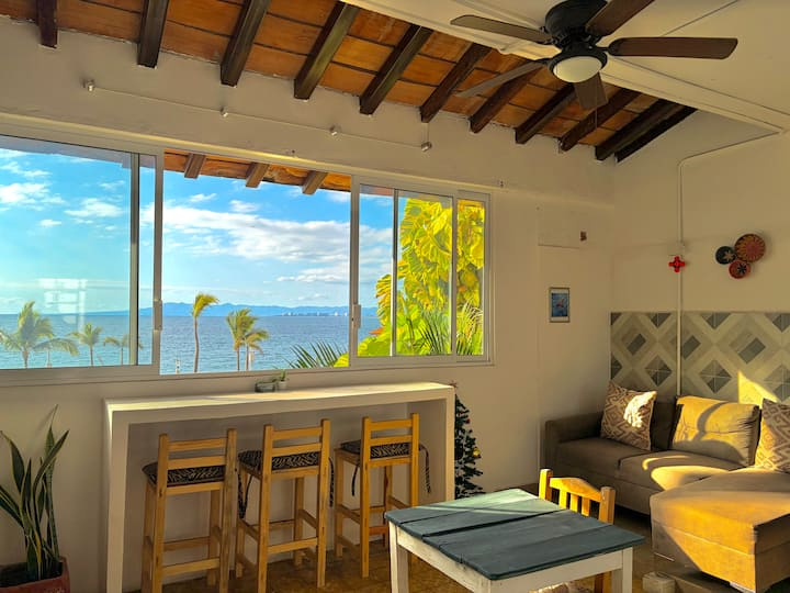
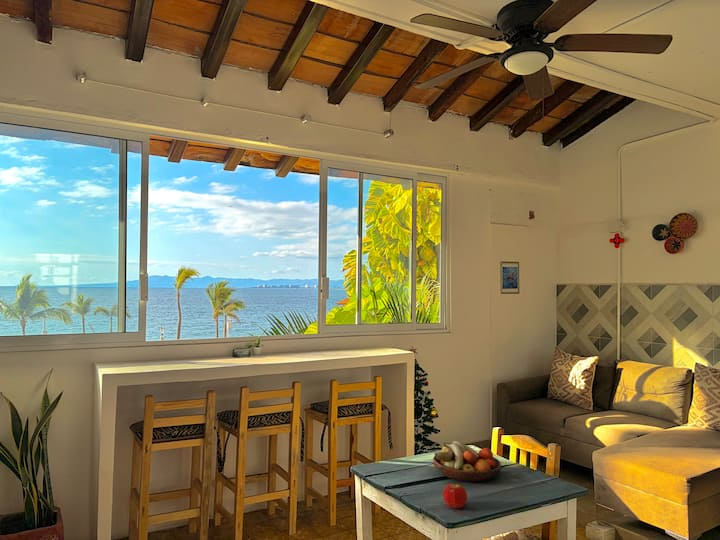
+ fruit bowl [432,440,502,483]
+ fruit [442,482,468,509]
